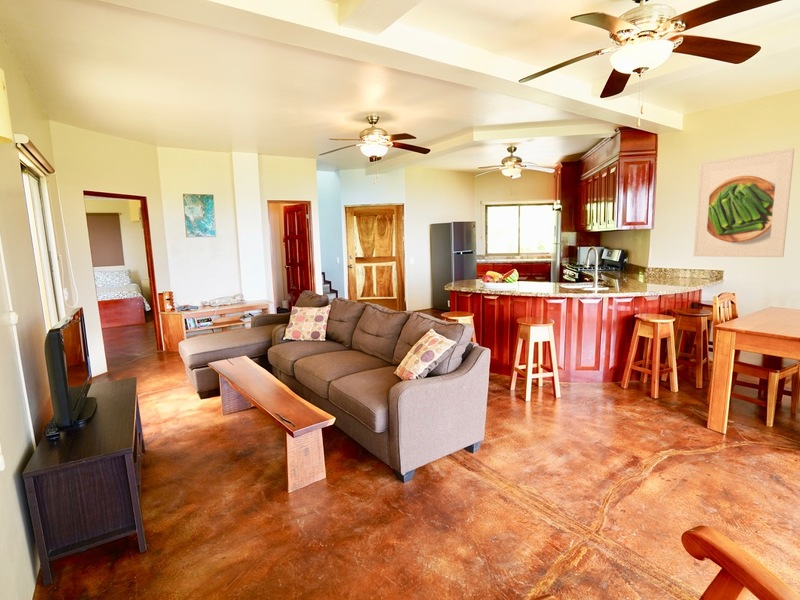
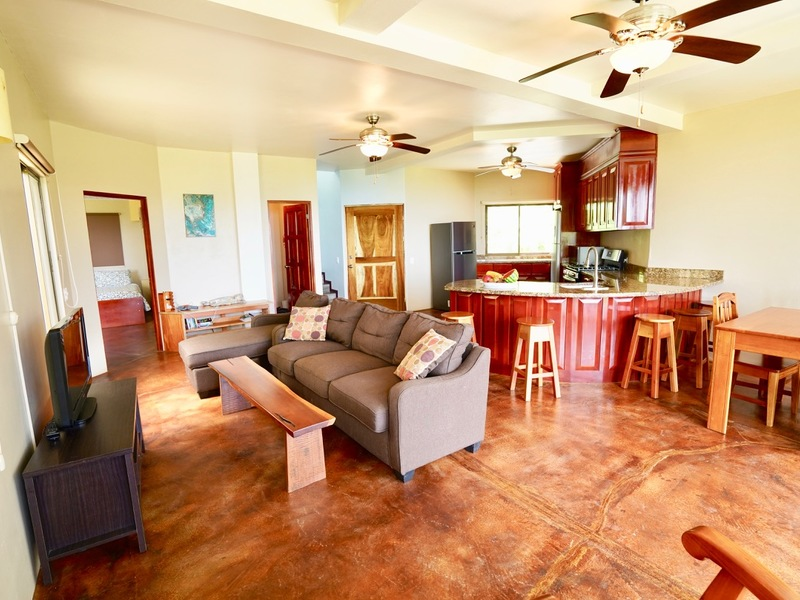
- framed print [692,148,795,258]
